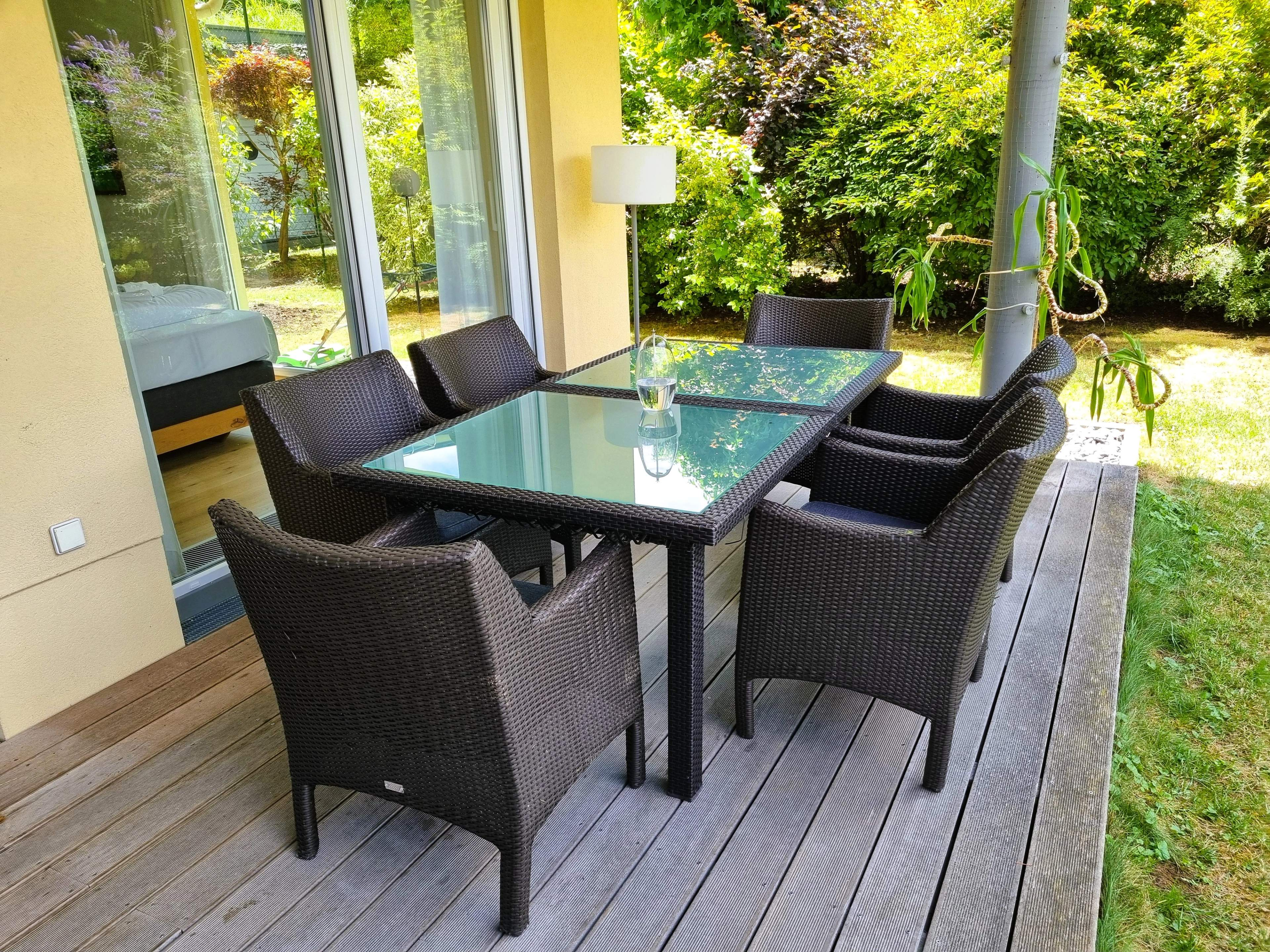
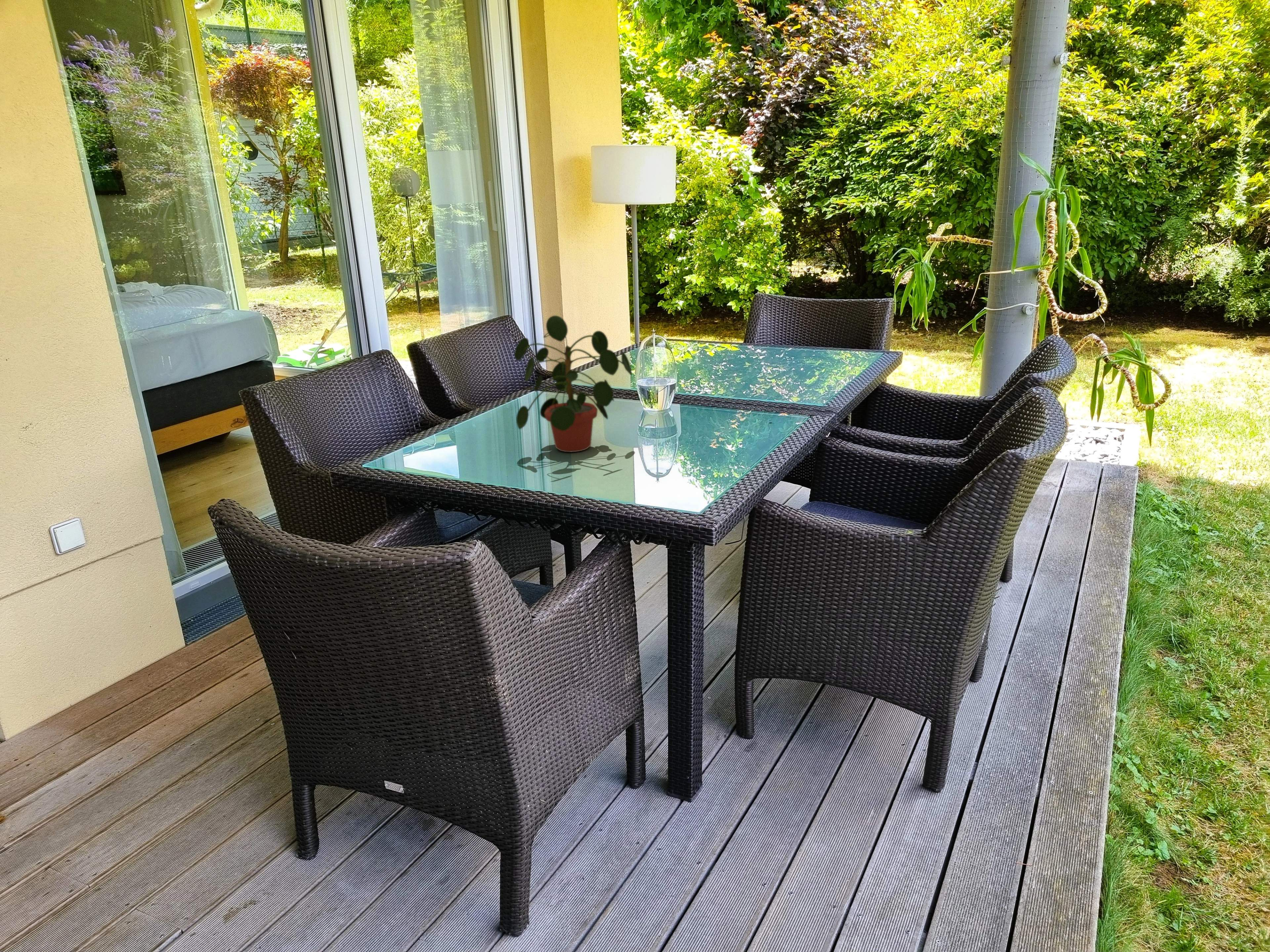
+ potted plant [514,315,632,453]
